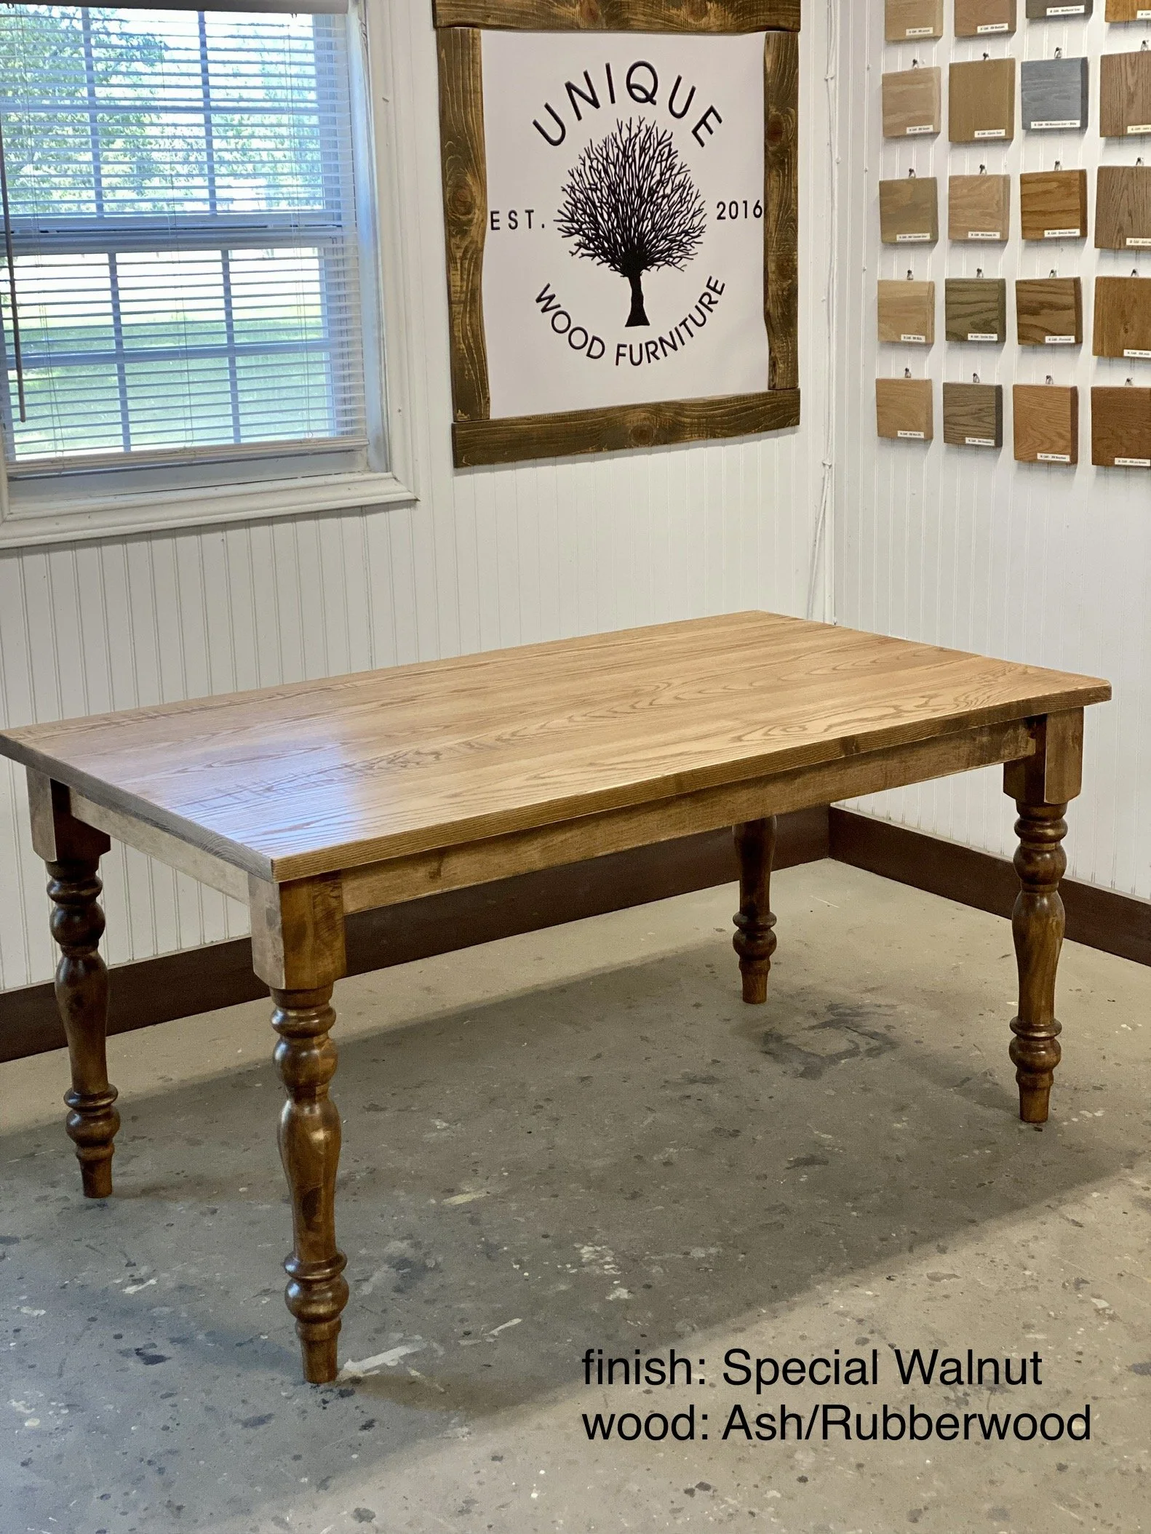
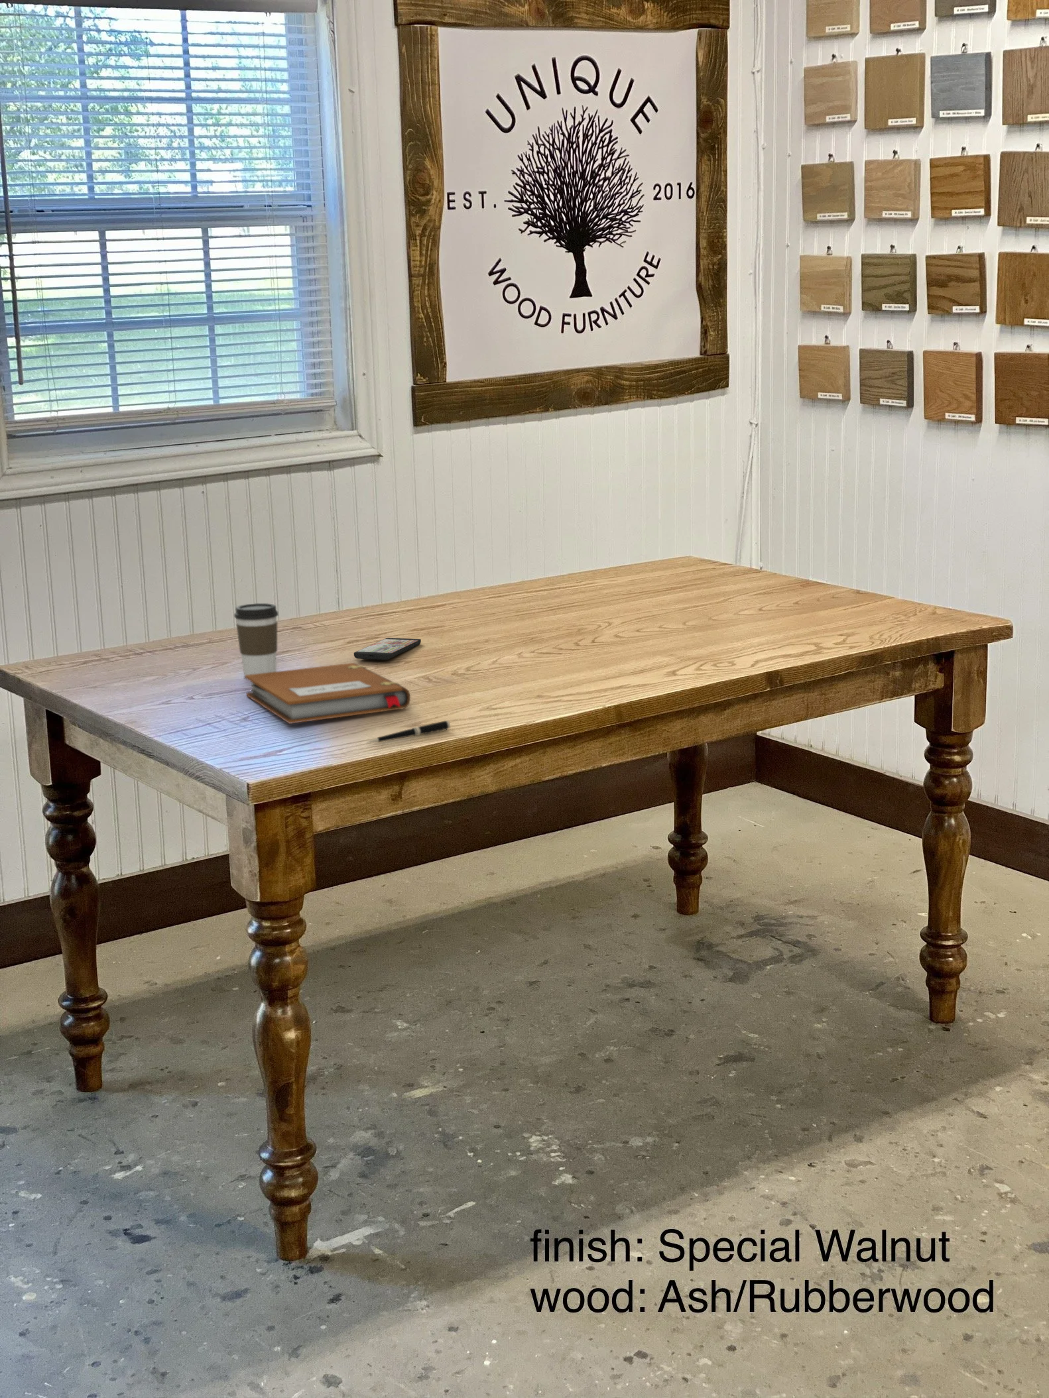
+ notebook [244,662,411,725]
+ pen [366,719,451,744]
+ coffee cup [234,603,279,676]
+ smartphone [354,637,422,661]
